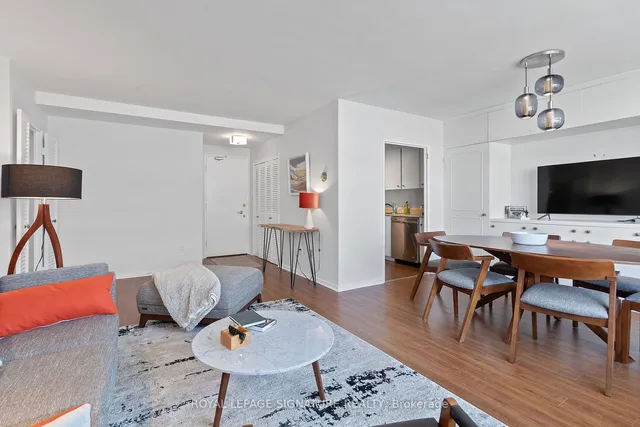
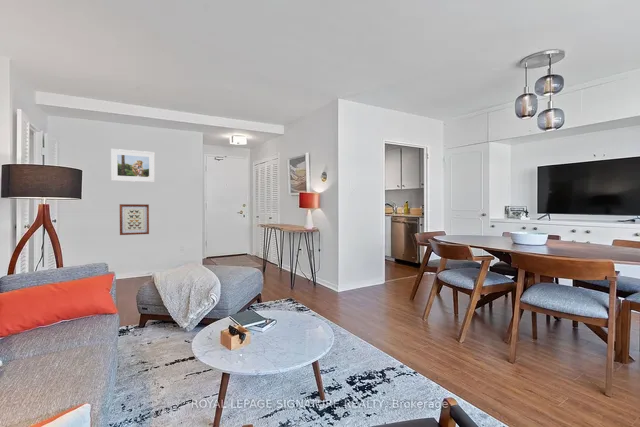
+ wall art [119,203,150,236]
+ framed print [110,148,156,183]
